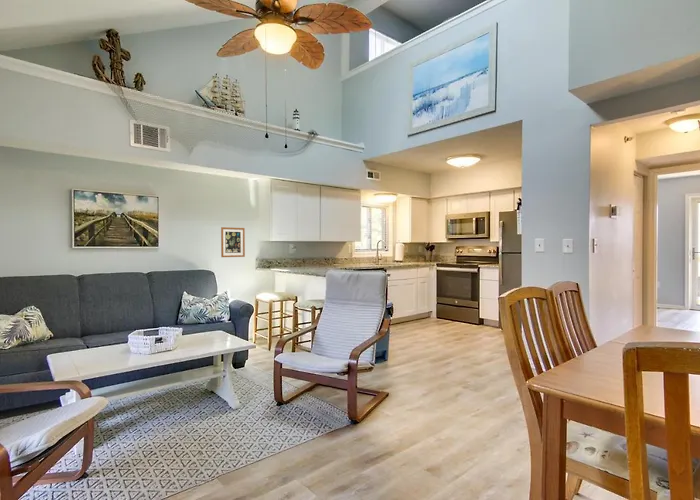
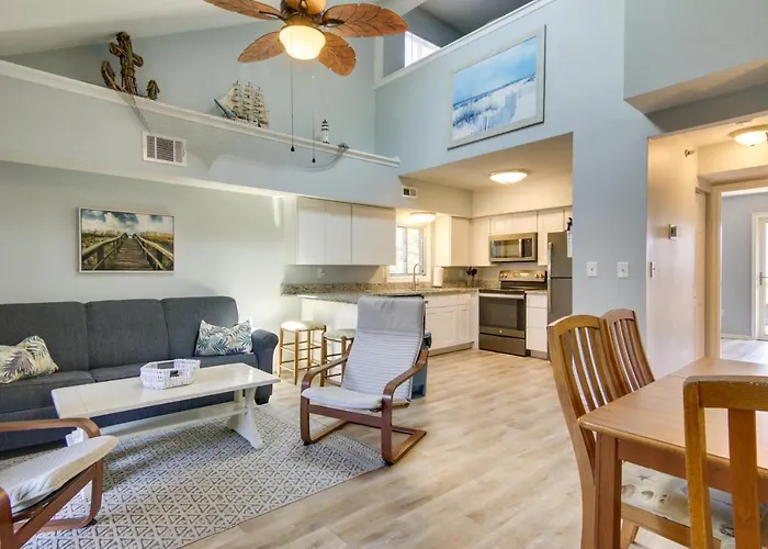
- wall art [220,226,246,258]
